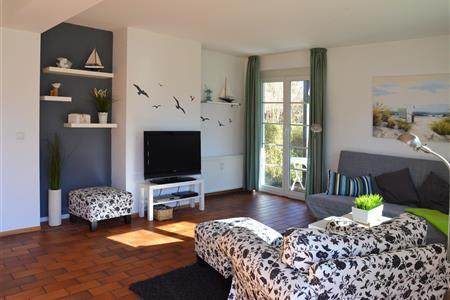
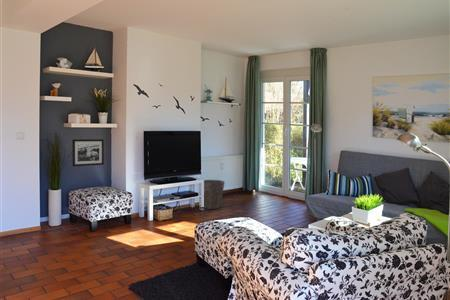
+ waste bin [201,179,226,210]
+ picture frame [71,138,105,167]
